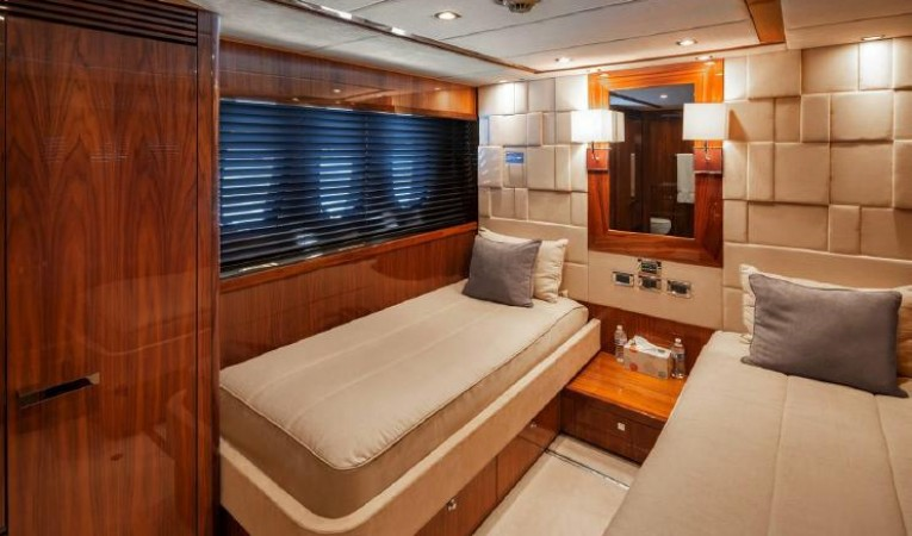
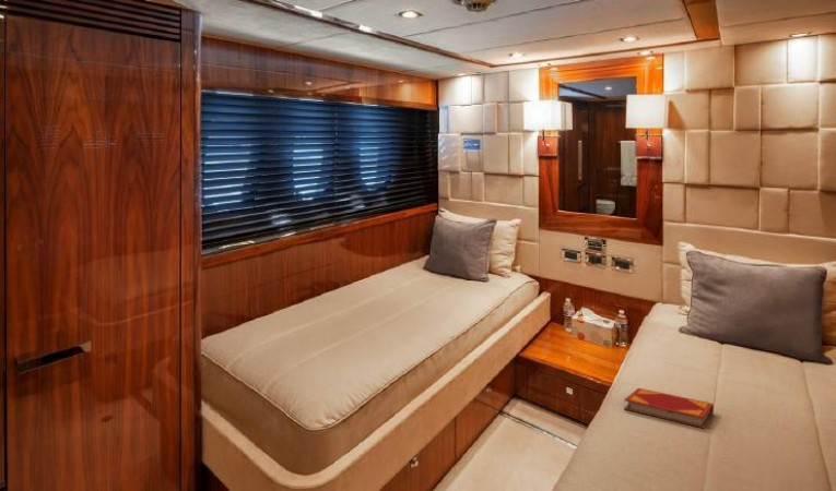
+ hardback book [623,387,715,429]
